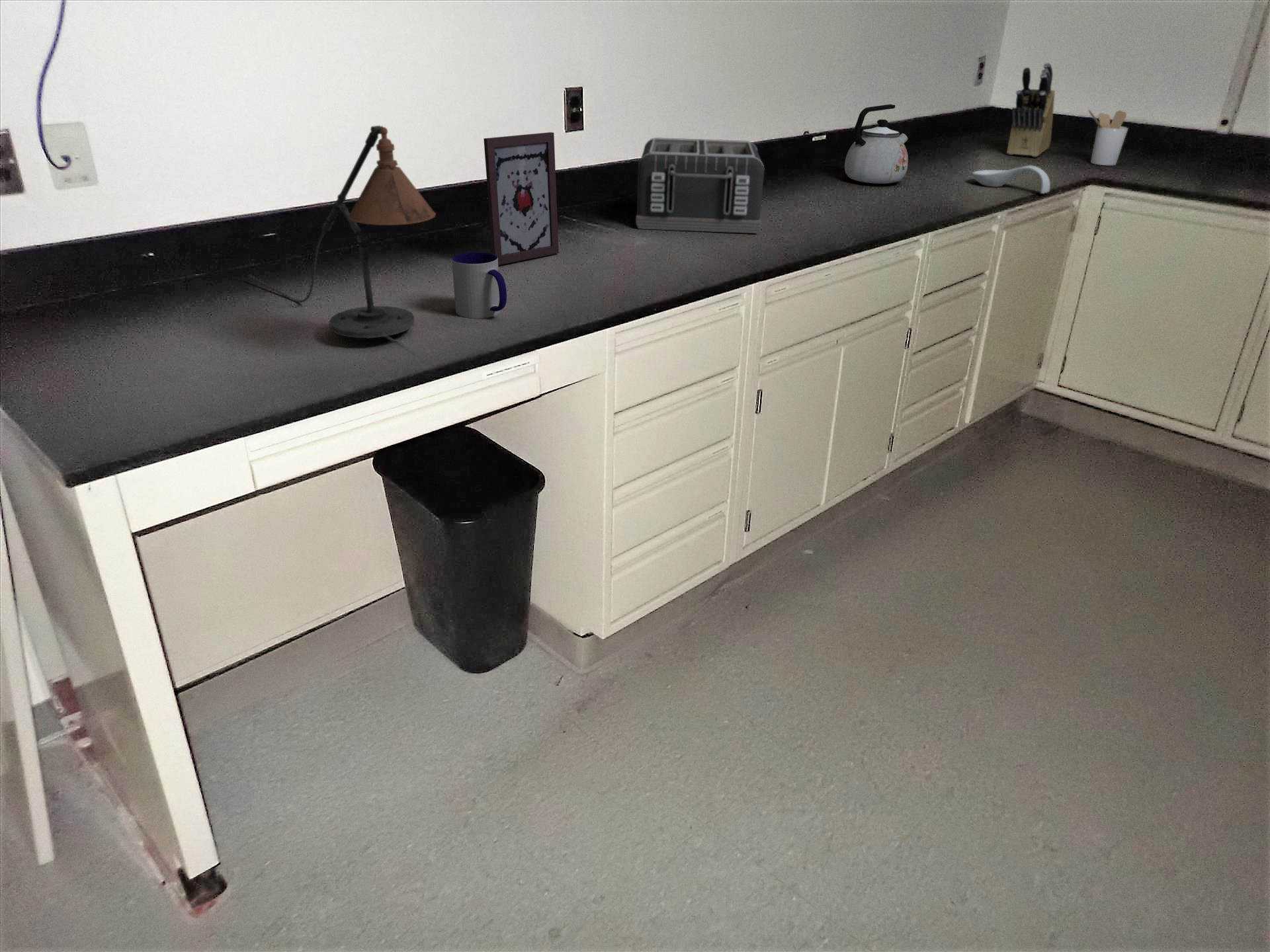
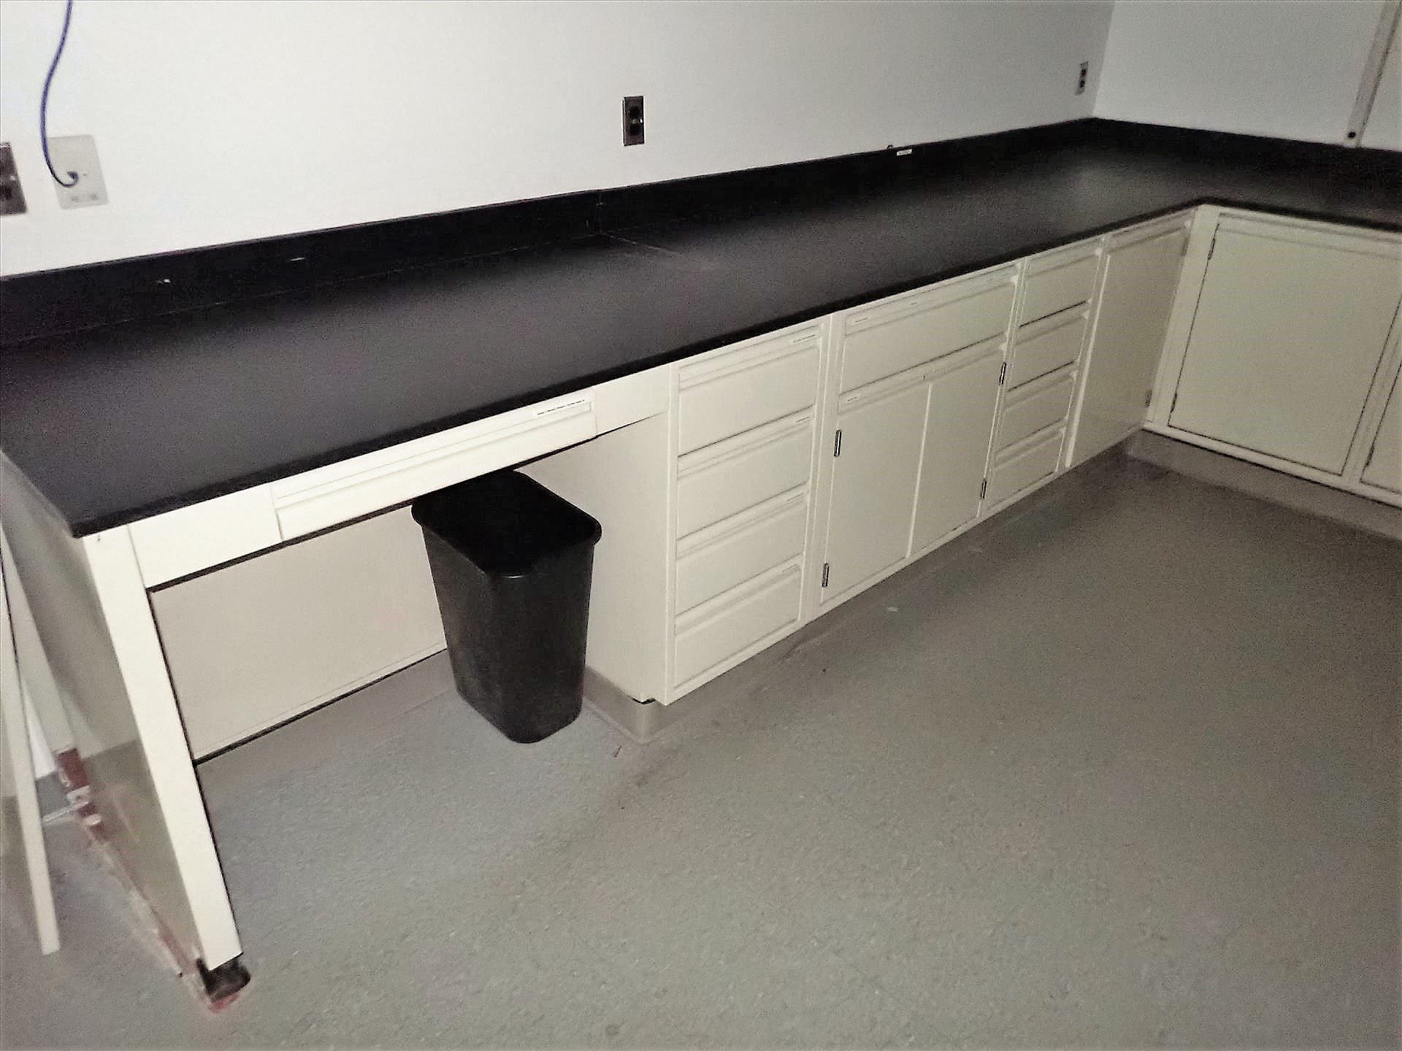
- picture frame [483,132,560,266]
- toaster [635,137,765,234]
- spoon rest [972,165,1051,194]
- mug [451,251,507,319]
- utensil holder [1087,109,1129,166]
- knife block [1006,62,1056,157]
- desk lamp [247,125,437,339]
- kettle [844,104,909,184]
